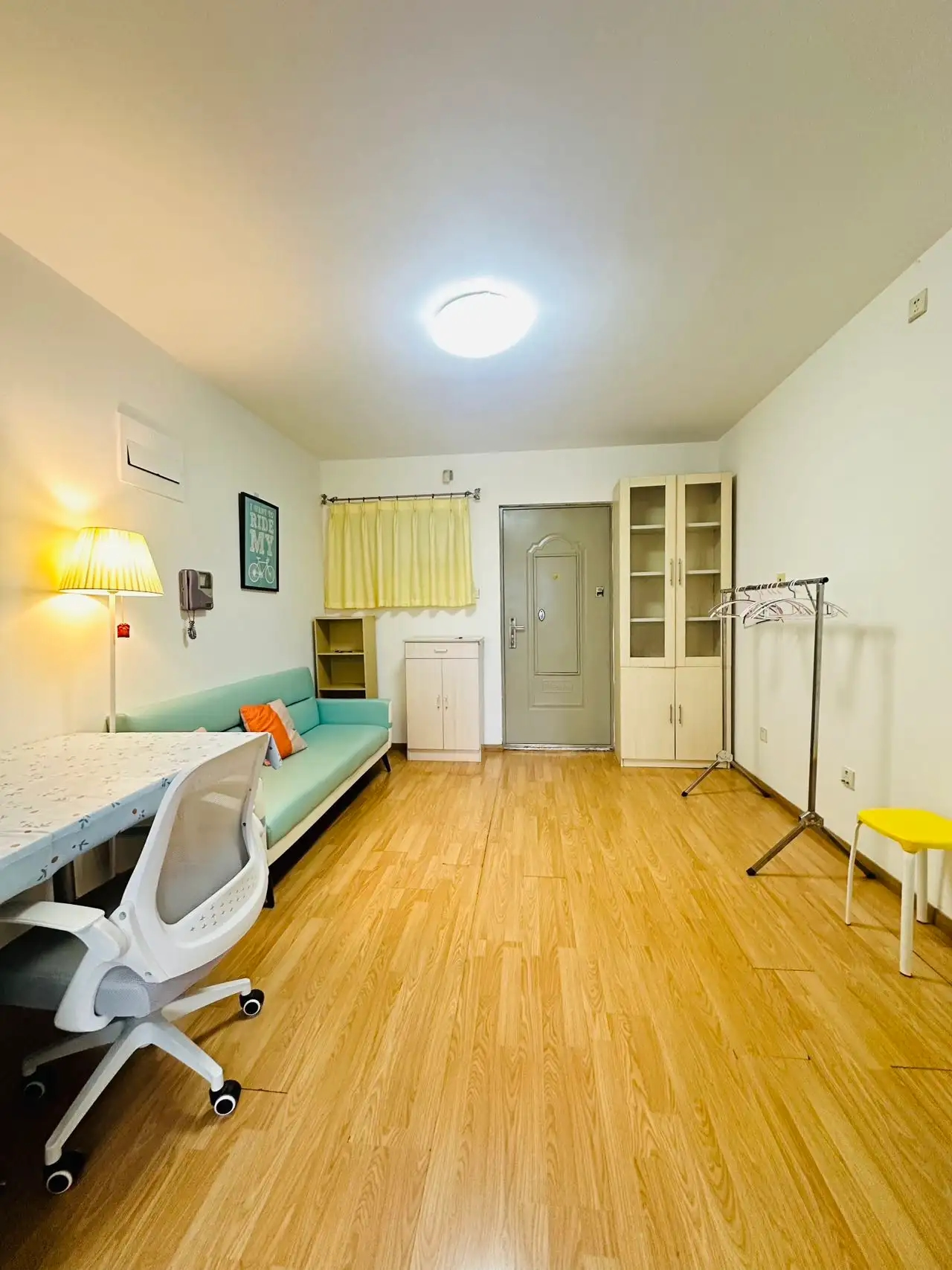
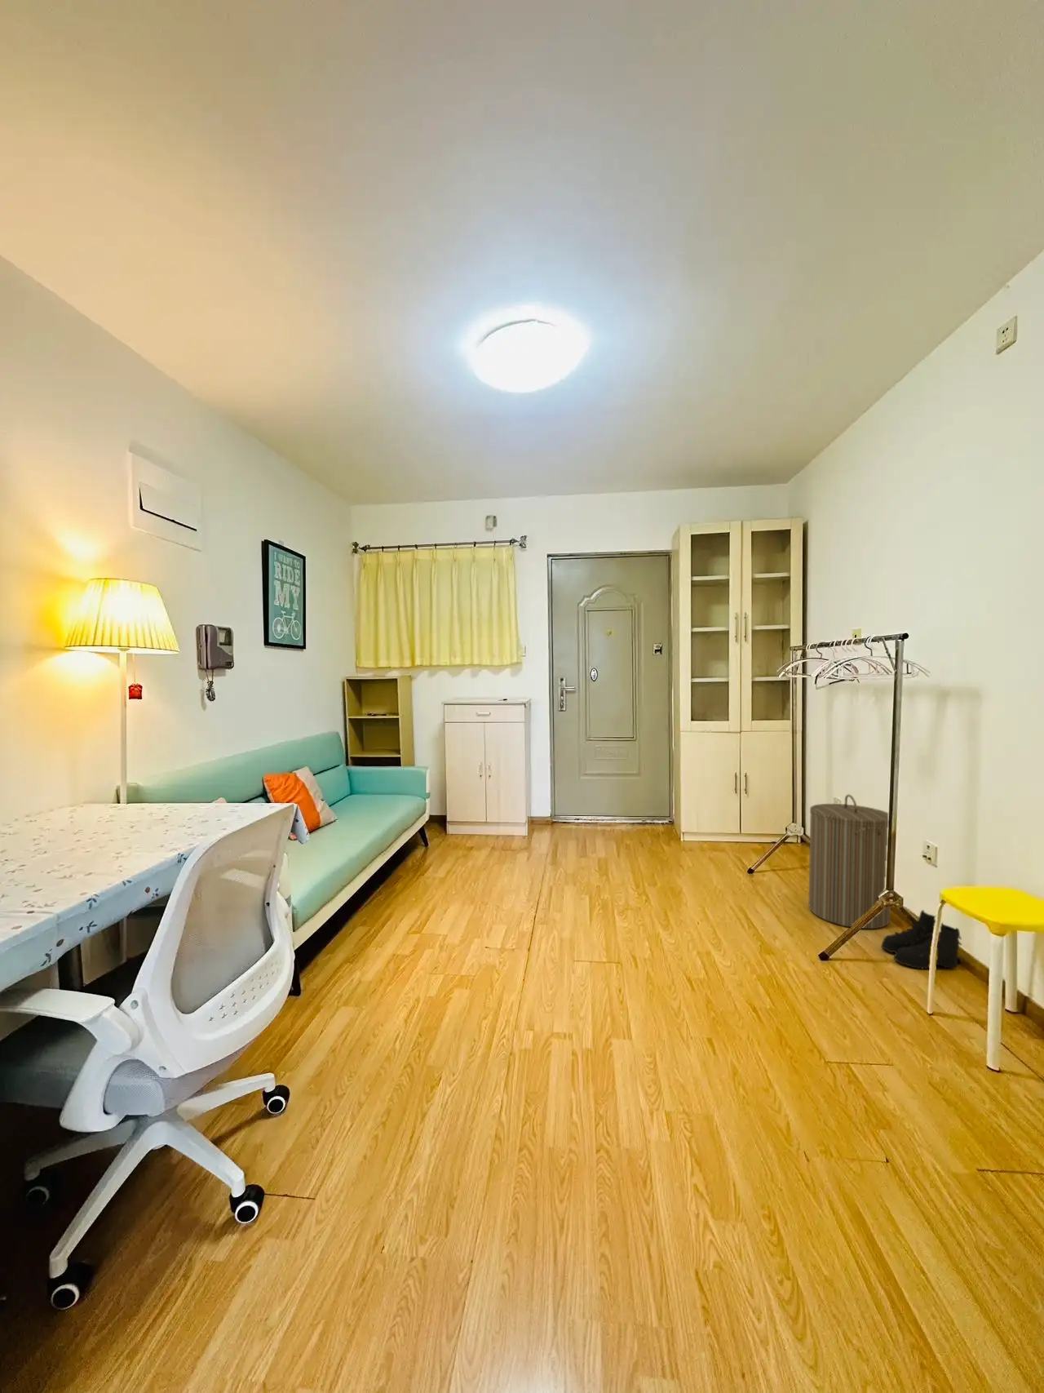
+ laundry hamper [808,794,892,929]
+ boots [881,909,963,971]
